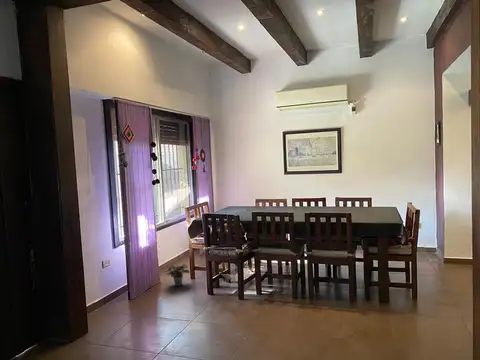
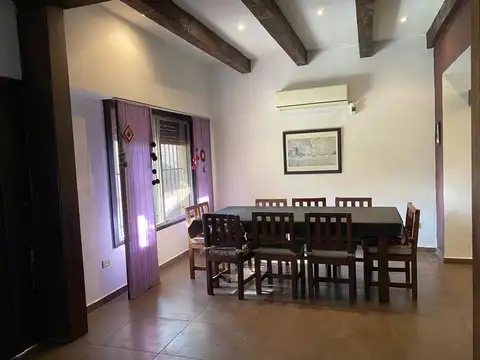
- potted plant [164,263,191,287]
